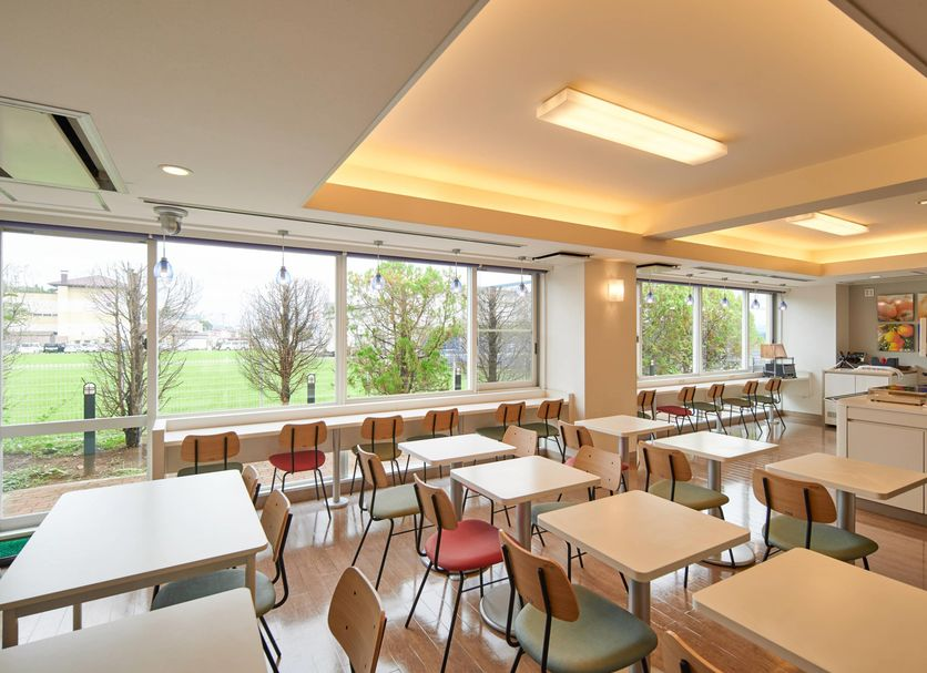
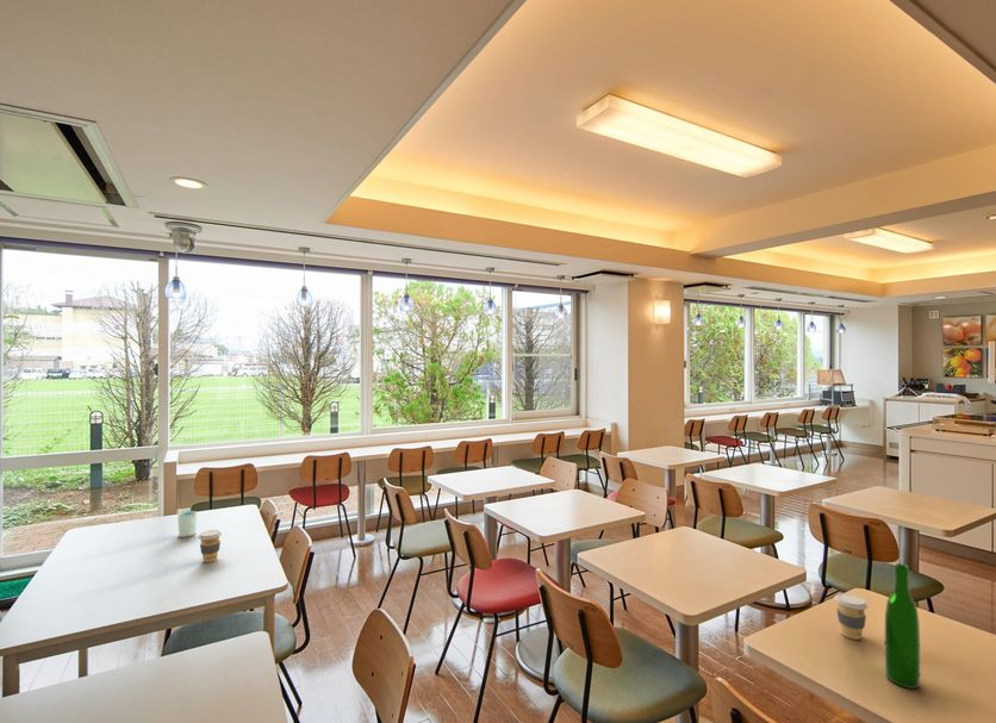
+ cup [176,506,198,538]
+ coffee cup [198,529,223,563]
+ coffee cup [833,592,869,641]
+ wine bottle [884,562,921,690]
